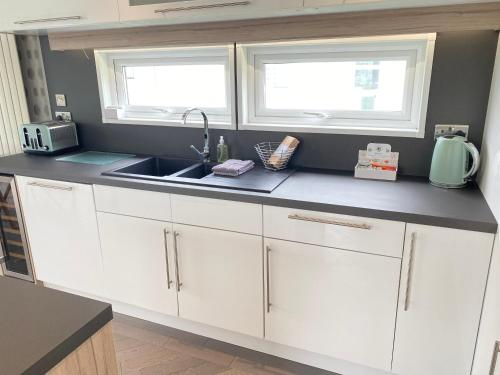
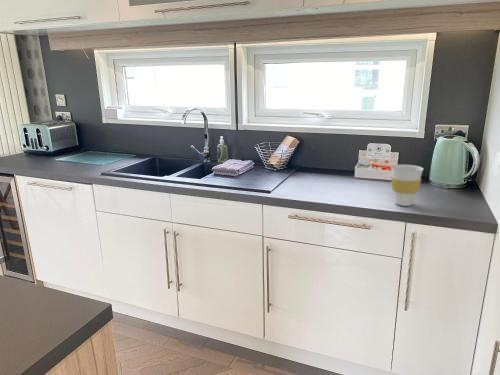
+ cup [390,164,425,207]
